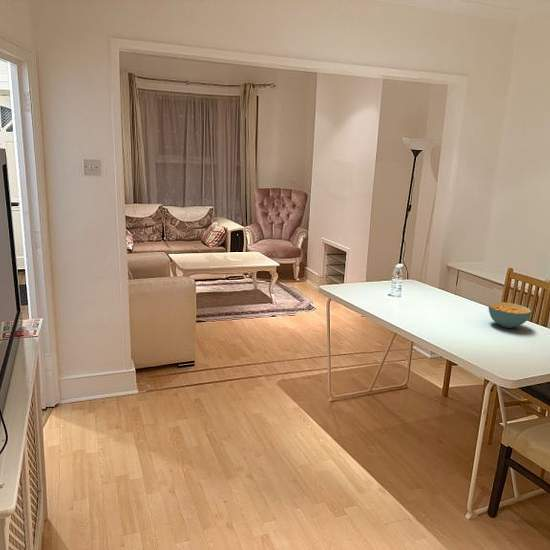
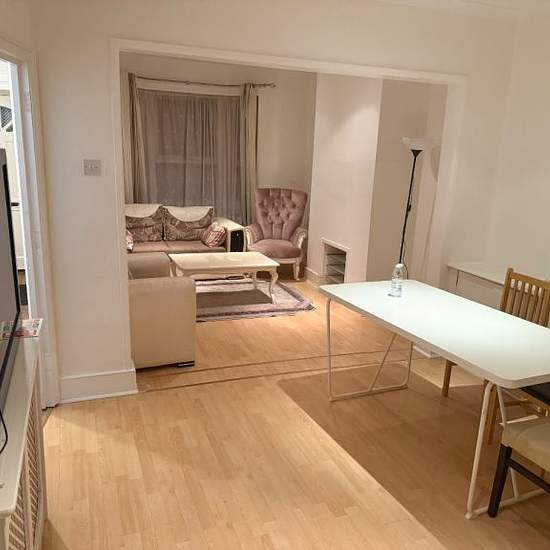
- cereal bowl [487,301,532,329]
